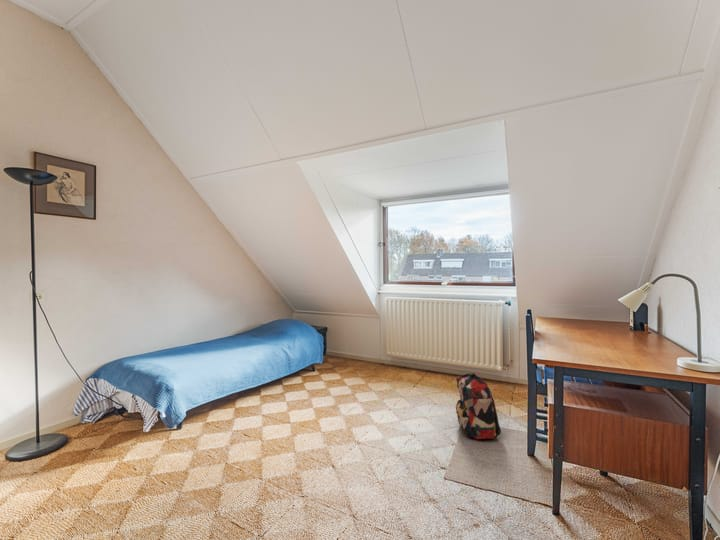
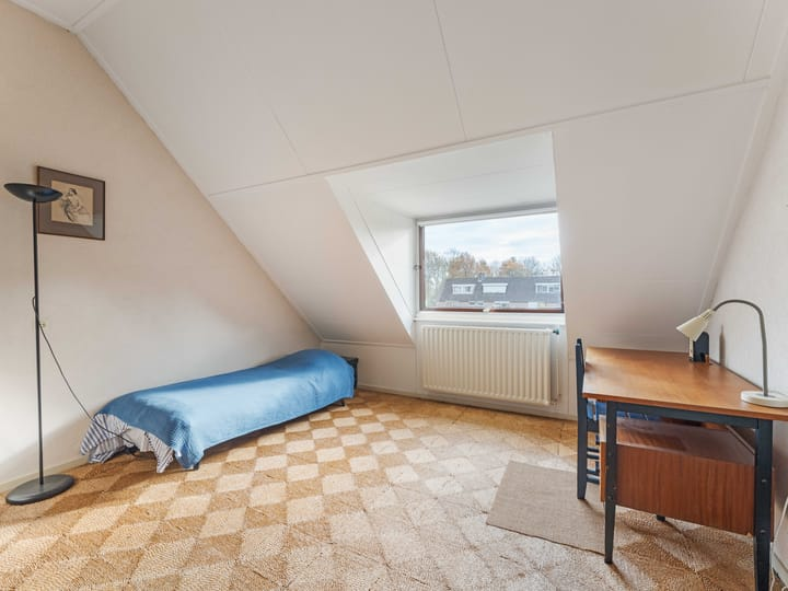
- backpack [455,372,502,440]
